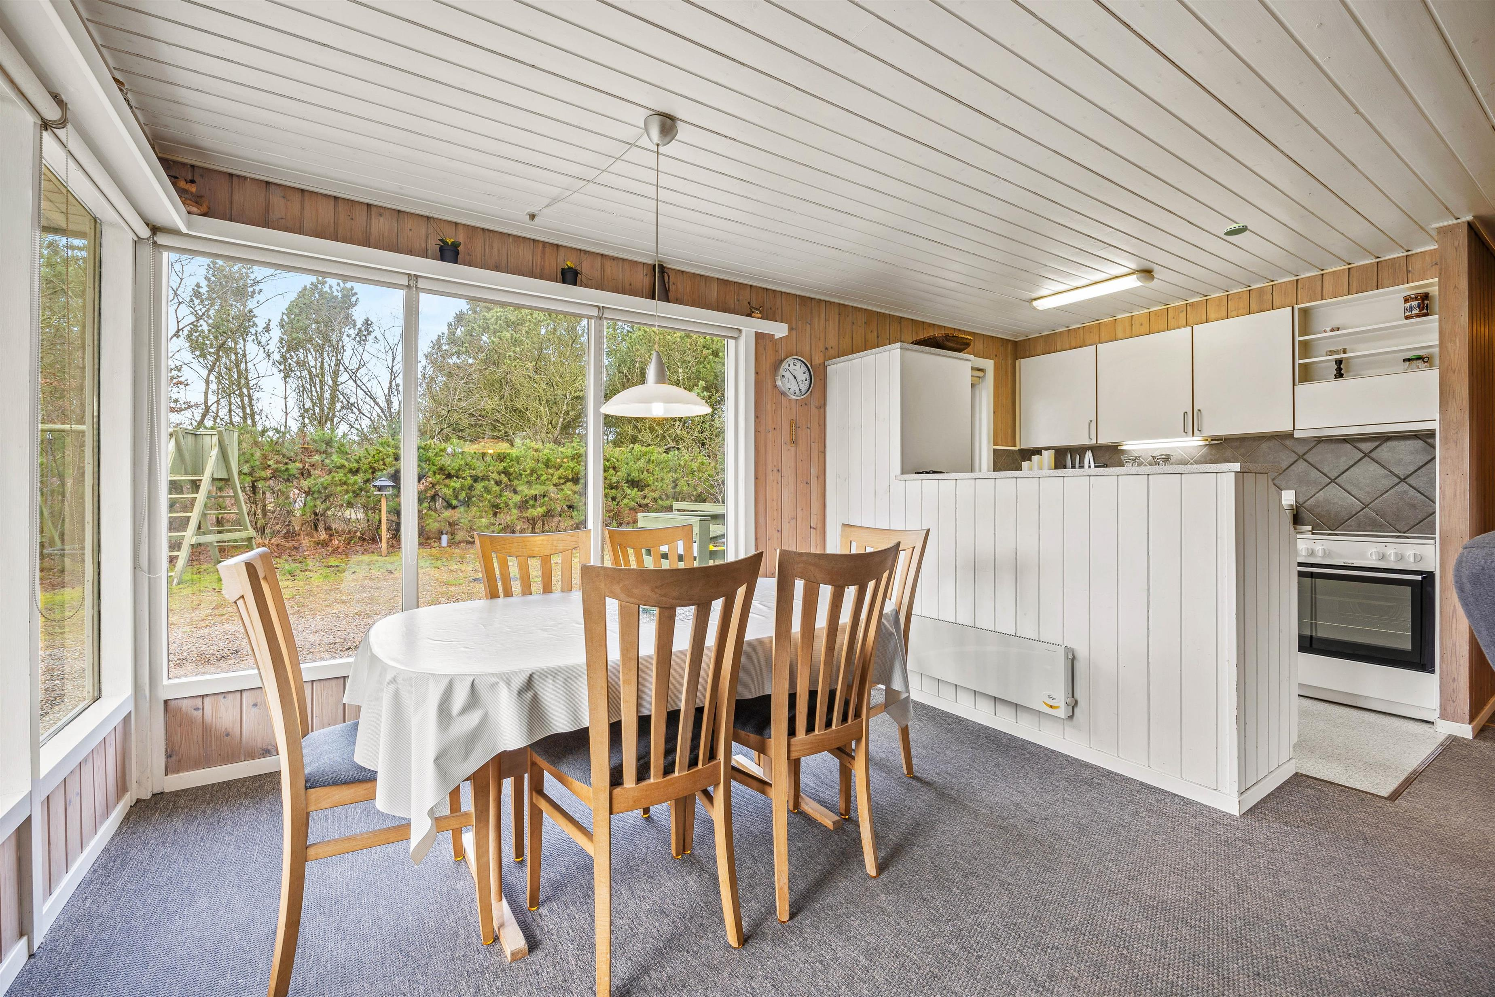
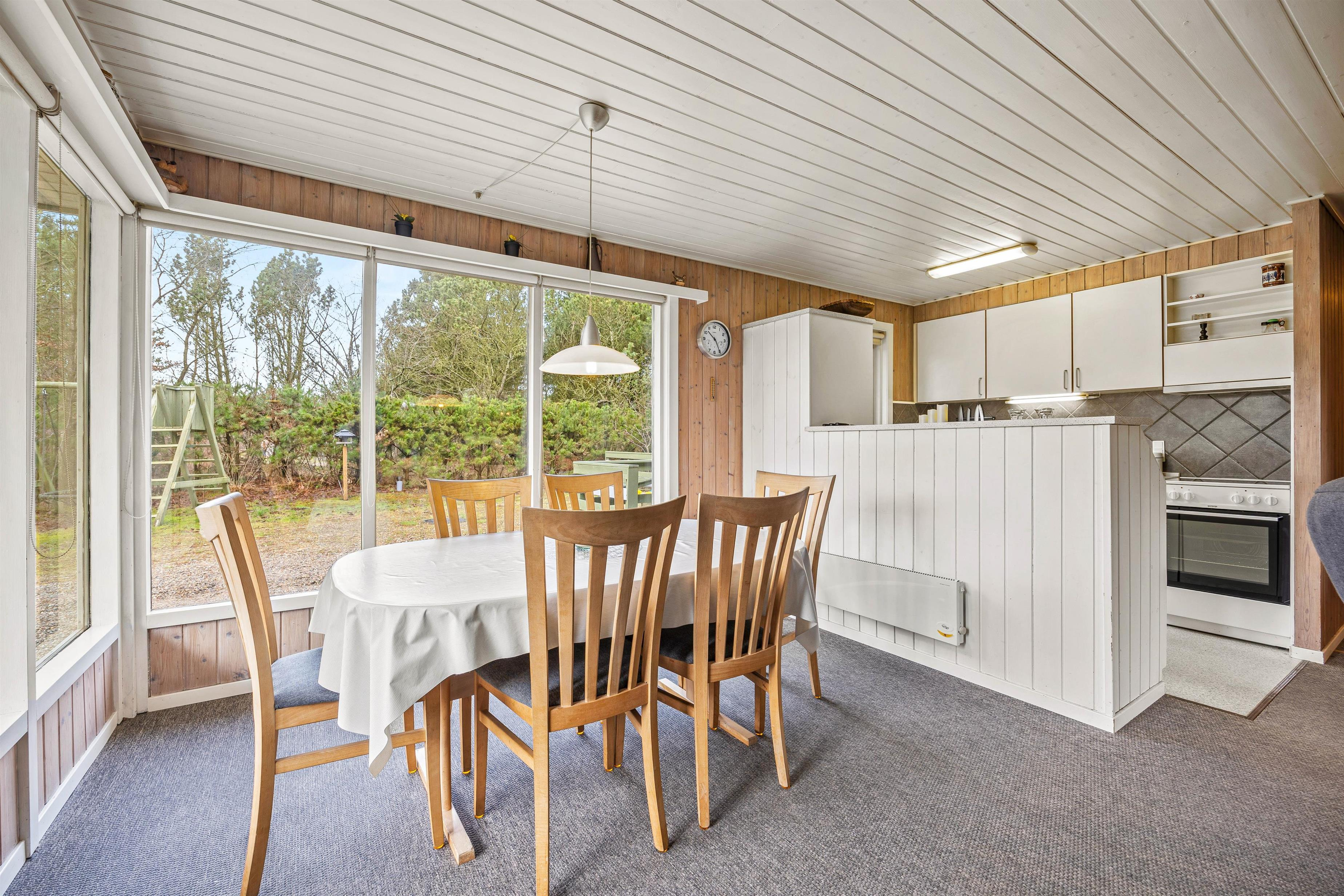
- smoke detector [1224,224,1248,236]
